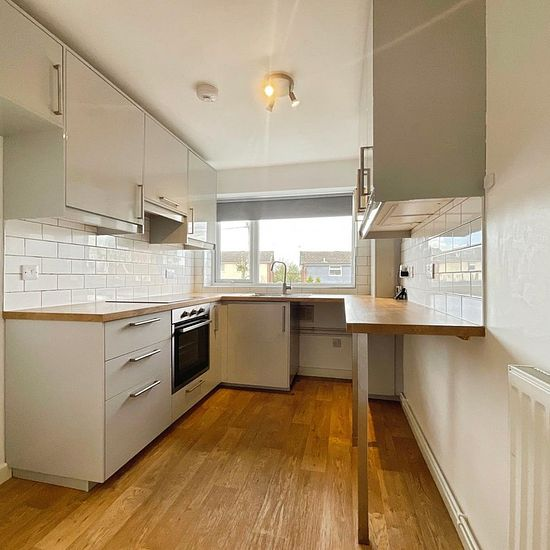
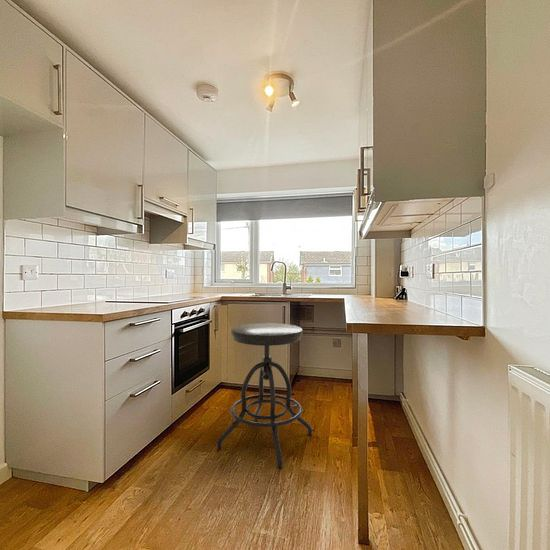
+ stool [216,322,313,470]
